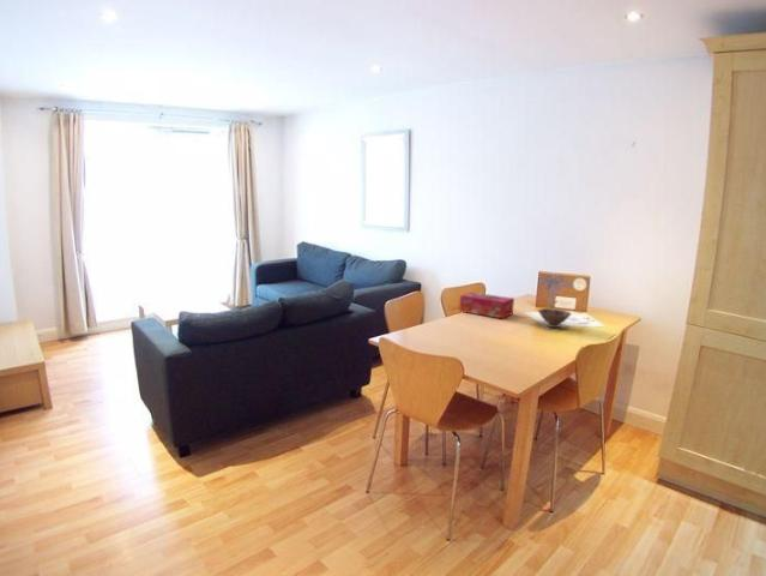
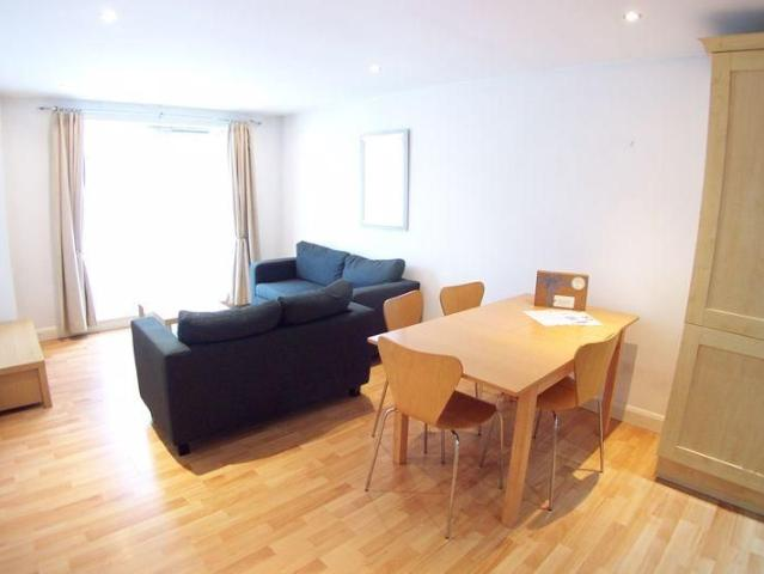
- tissue box [458,292,515,319]
- bowl [537,307,572,329]
